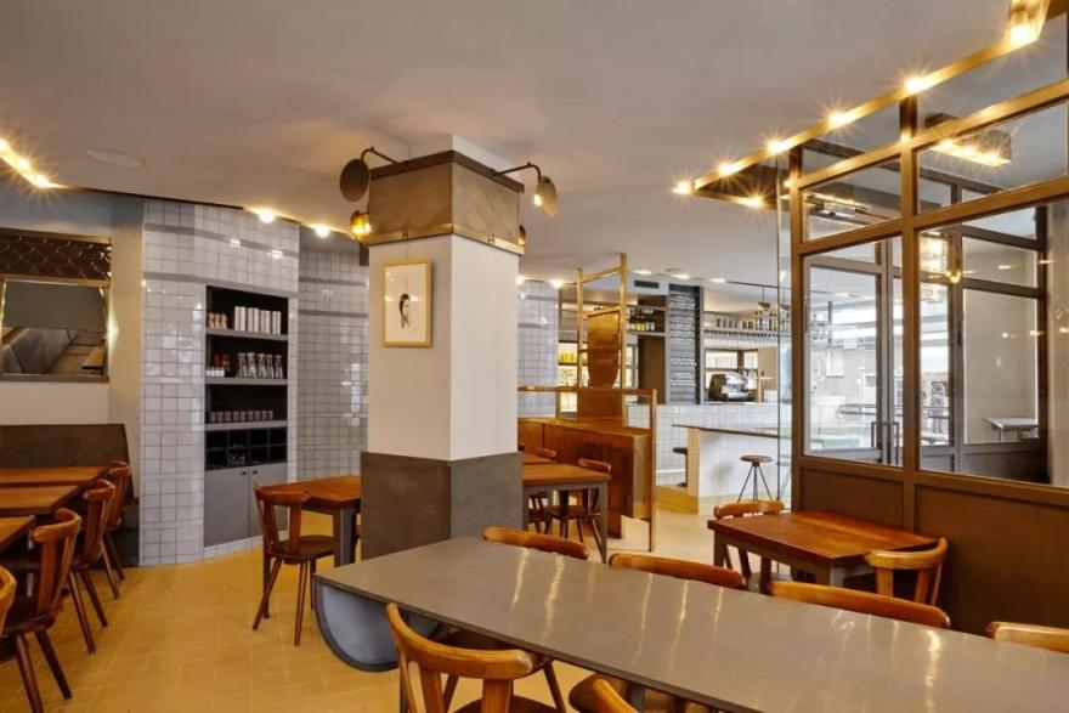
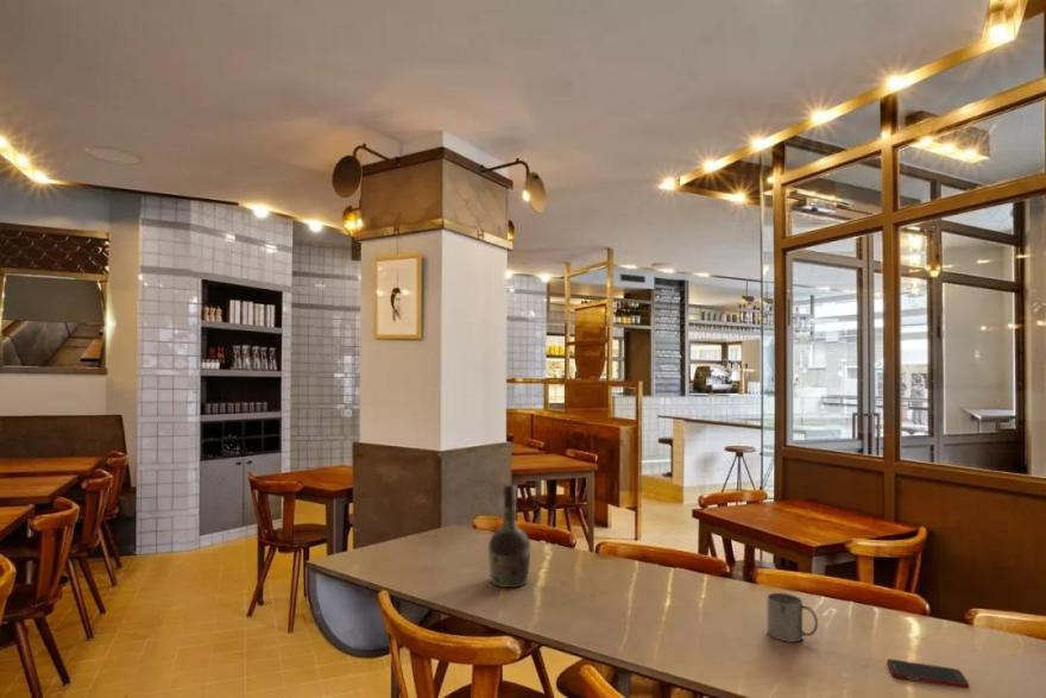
+ mug [767,592,819,643]
+ cell phone [886,658,971,690]
+ cognac bottle [487,484,533,589]
